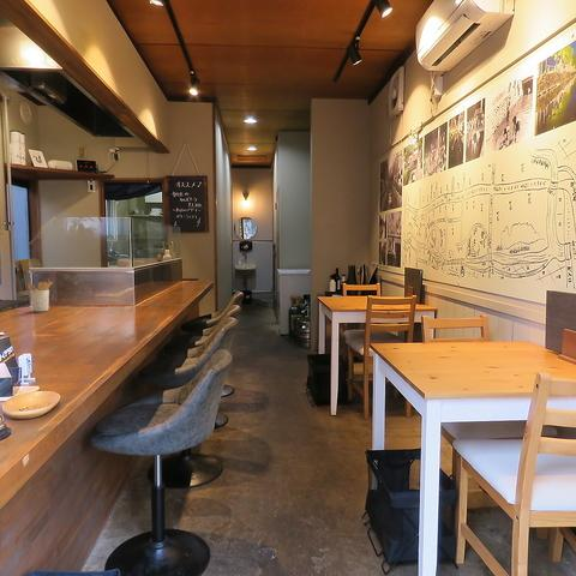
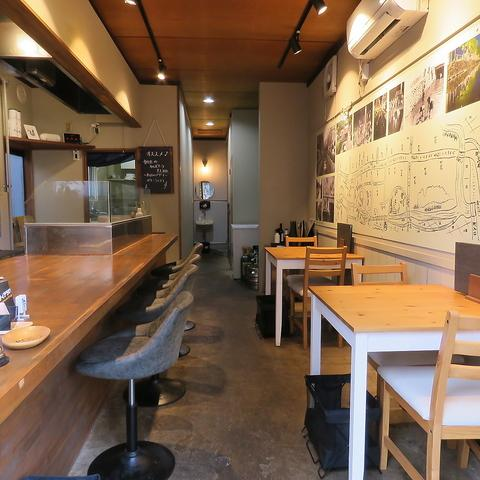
- utensil holder [26,278,54,313]
